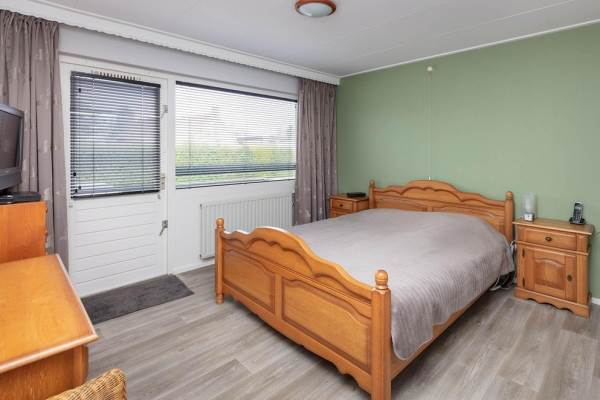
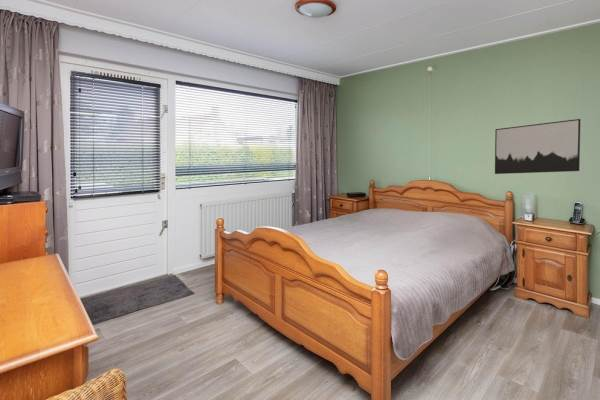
+ wall art [494,118,582,175]
